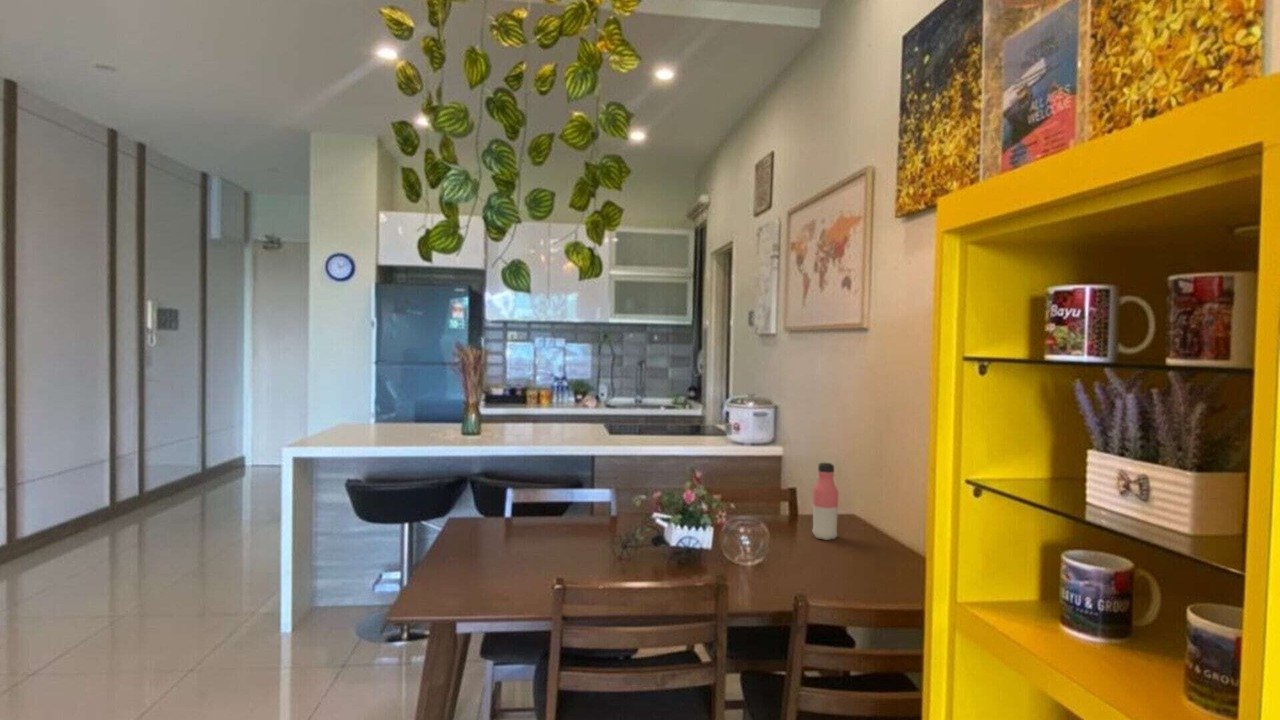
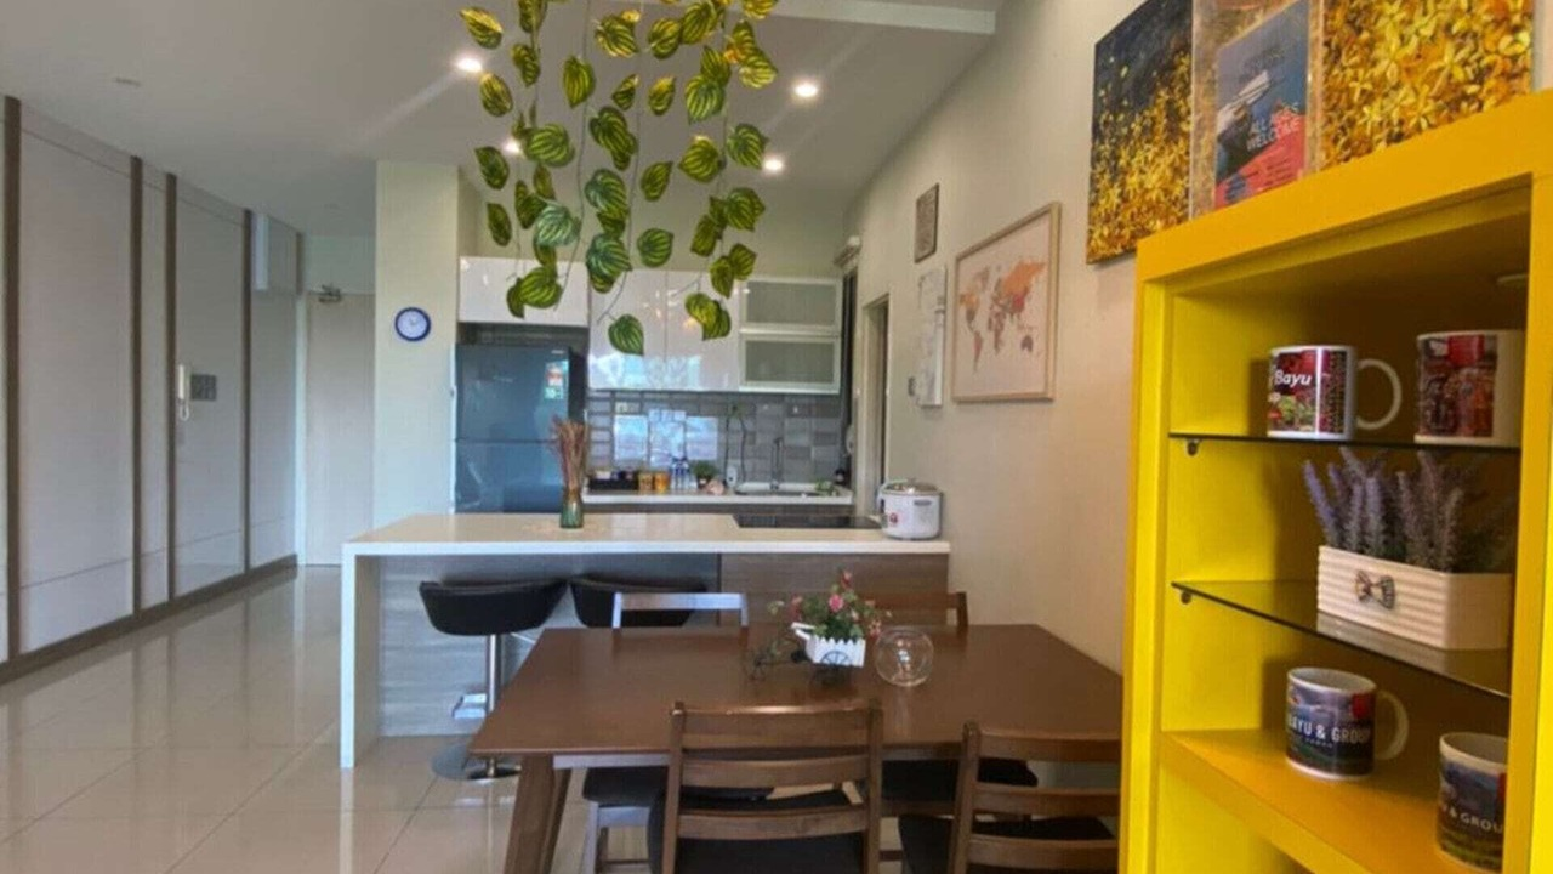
- water bottle [811,462,840,541]
